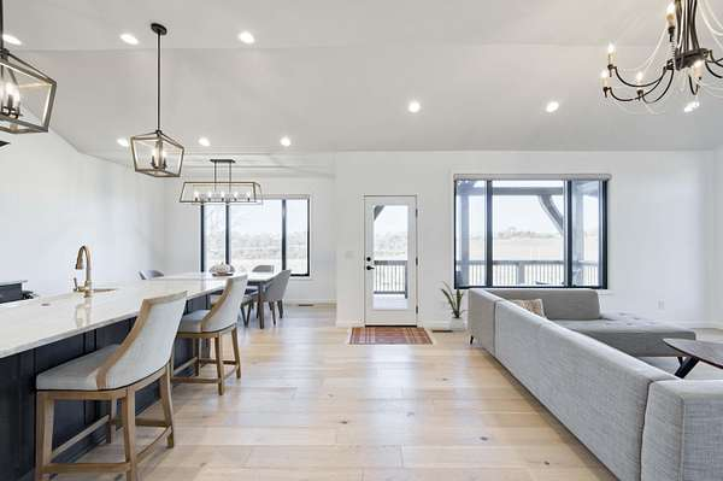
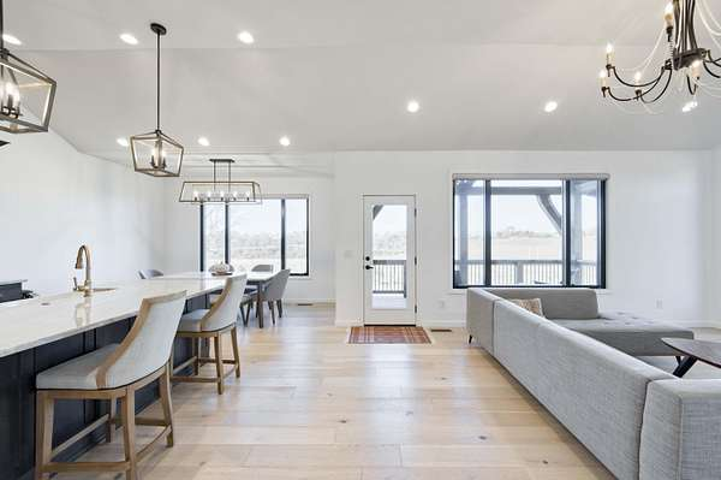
- house plant [439,281,469,333]
